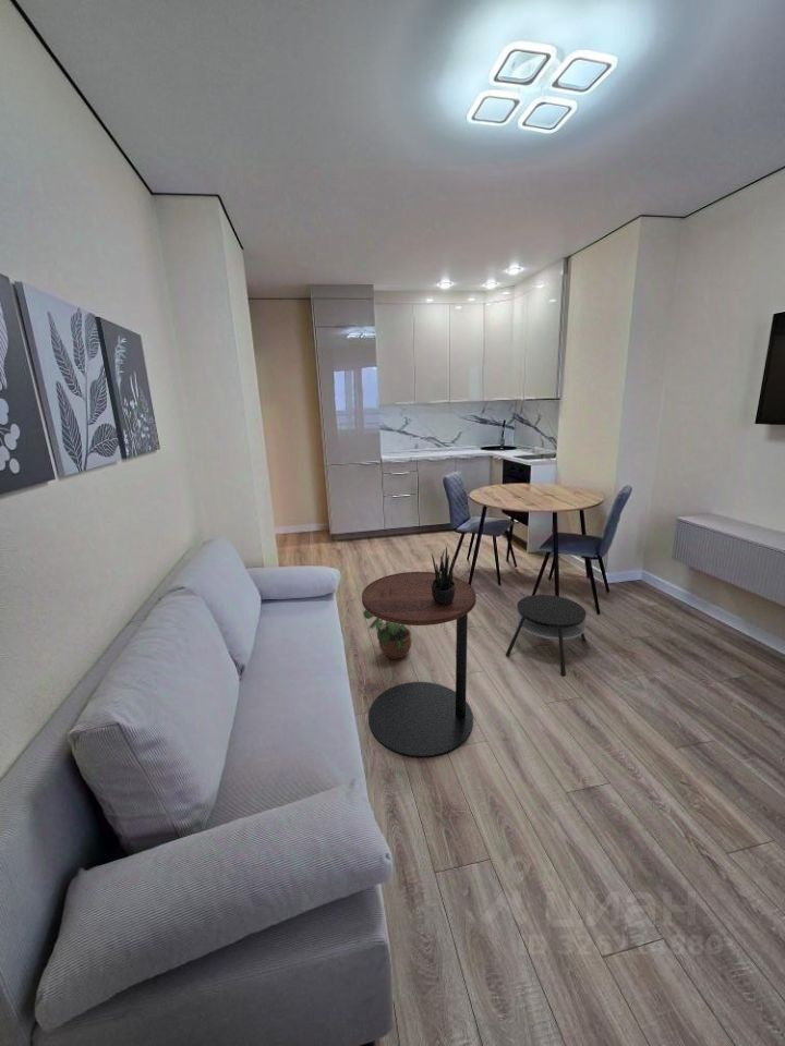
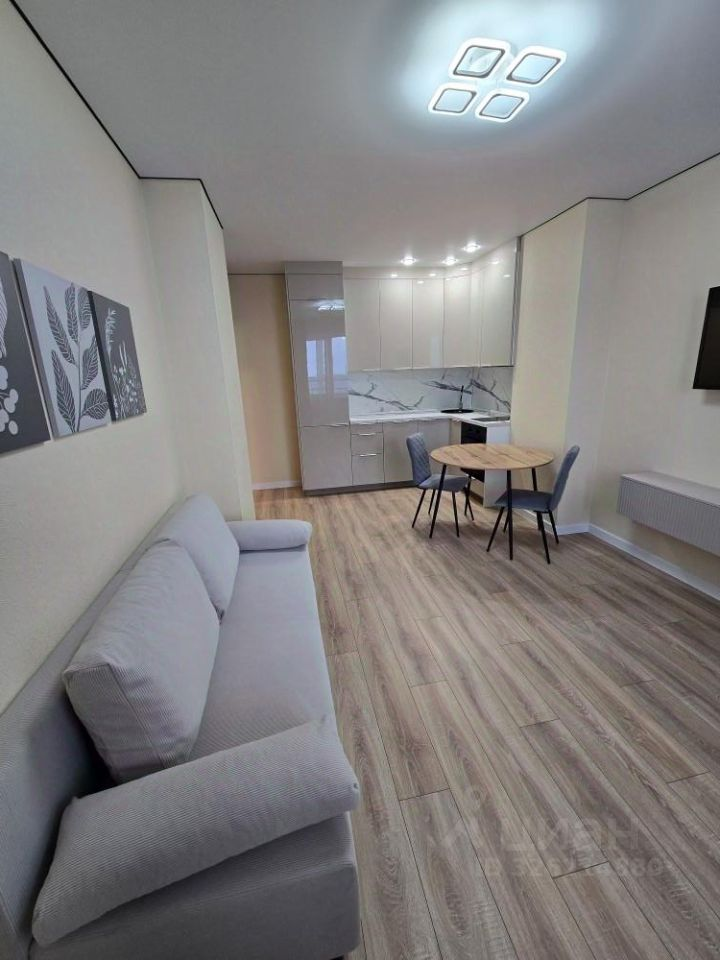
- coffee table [505,594,588,677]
- potted plant [362,609,413,660]
- side table [361,571,478,759]
- potted plant [431,546,456,605]
